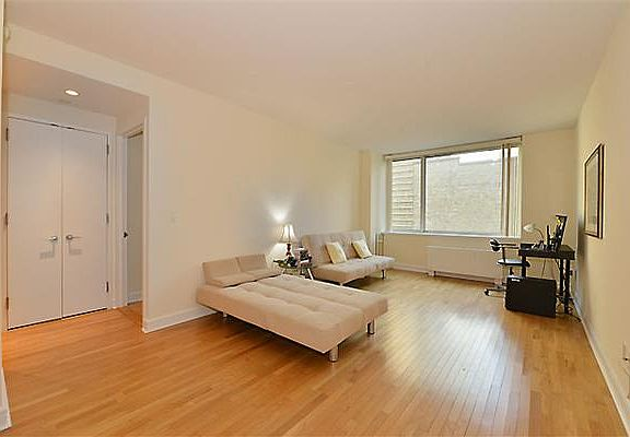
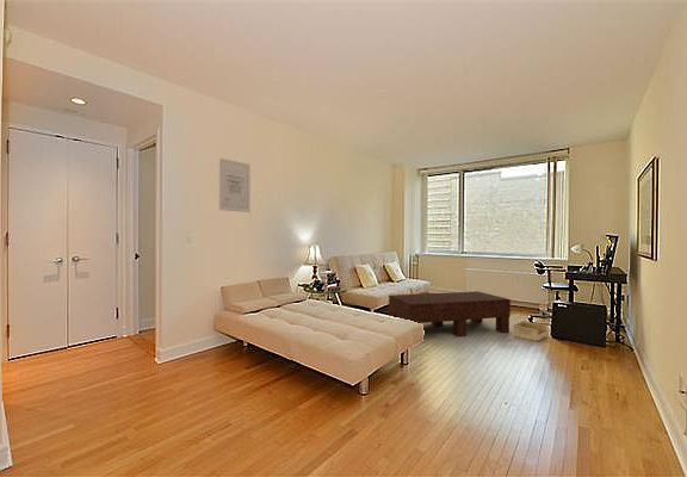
+ coffee table [388,290,512,337]
+ storage bin [512,320,549,342]
+ wall art [218,157,252,213]
